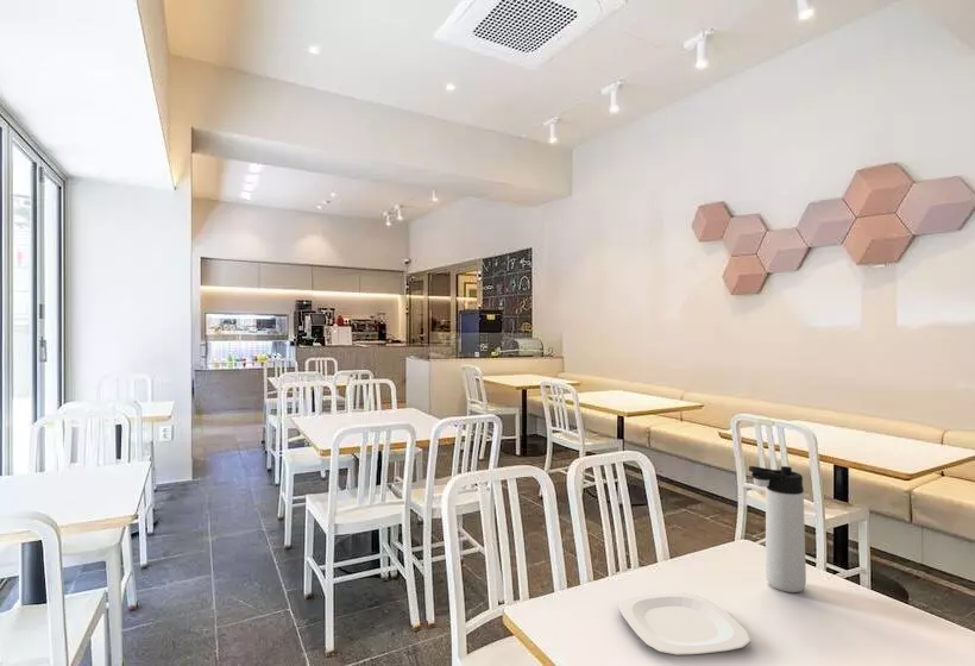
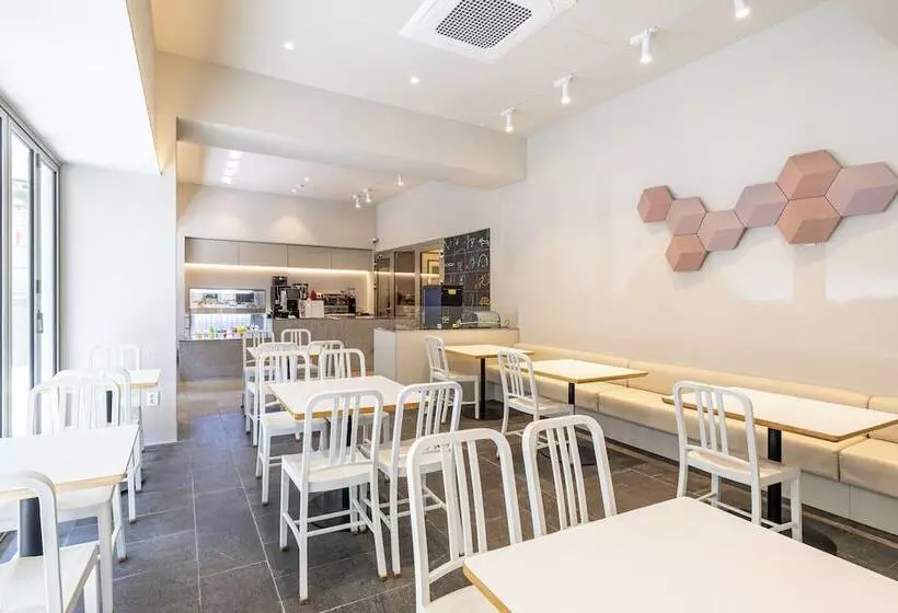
- plate [618,591,751,656]
- thermos bottle [748,465,807,593]
